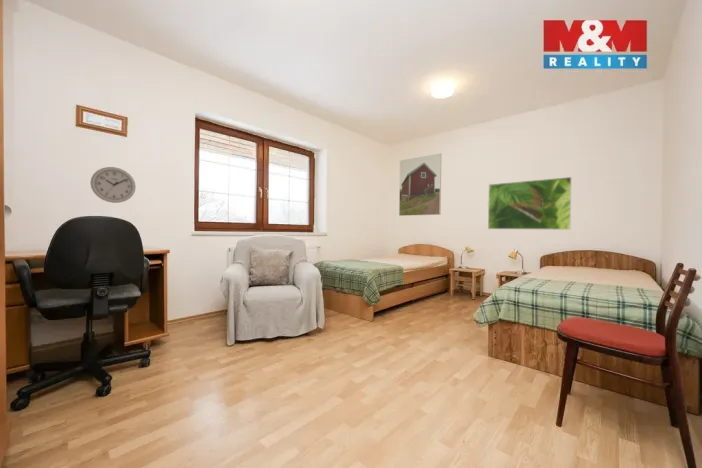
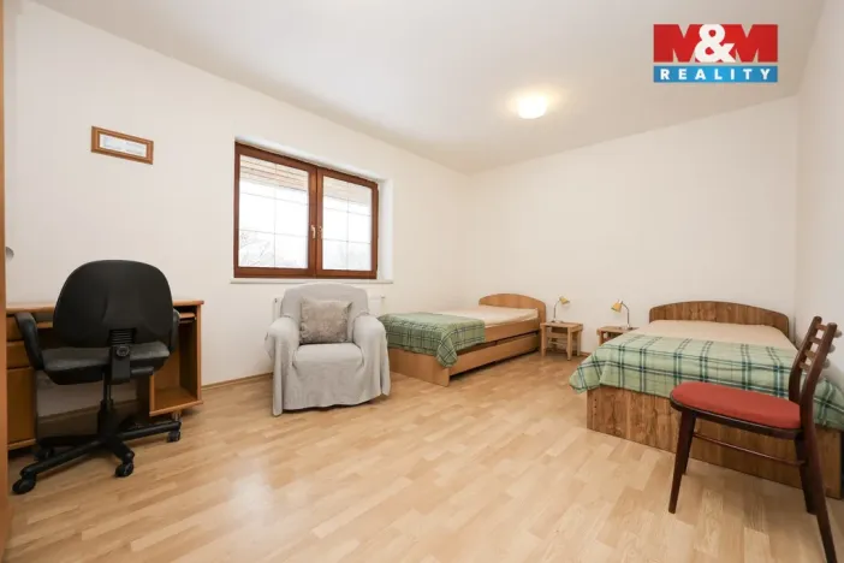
- wall clock [89,166,137,204]
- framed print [398,152,442,217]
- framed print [487,176,572,231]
